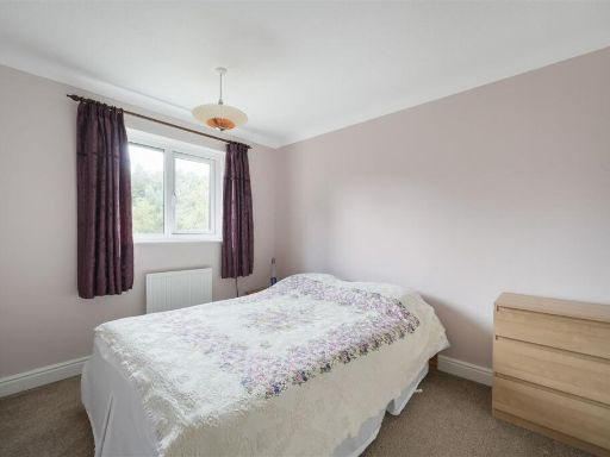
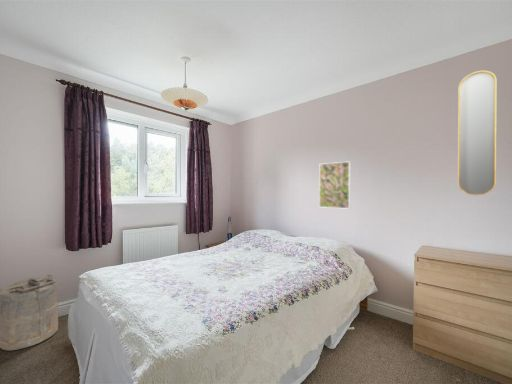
+ home mirror [457,70,497,196]
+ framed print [318,160,351,210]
+ laundry hamper [0,274,60,351]
